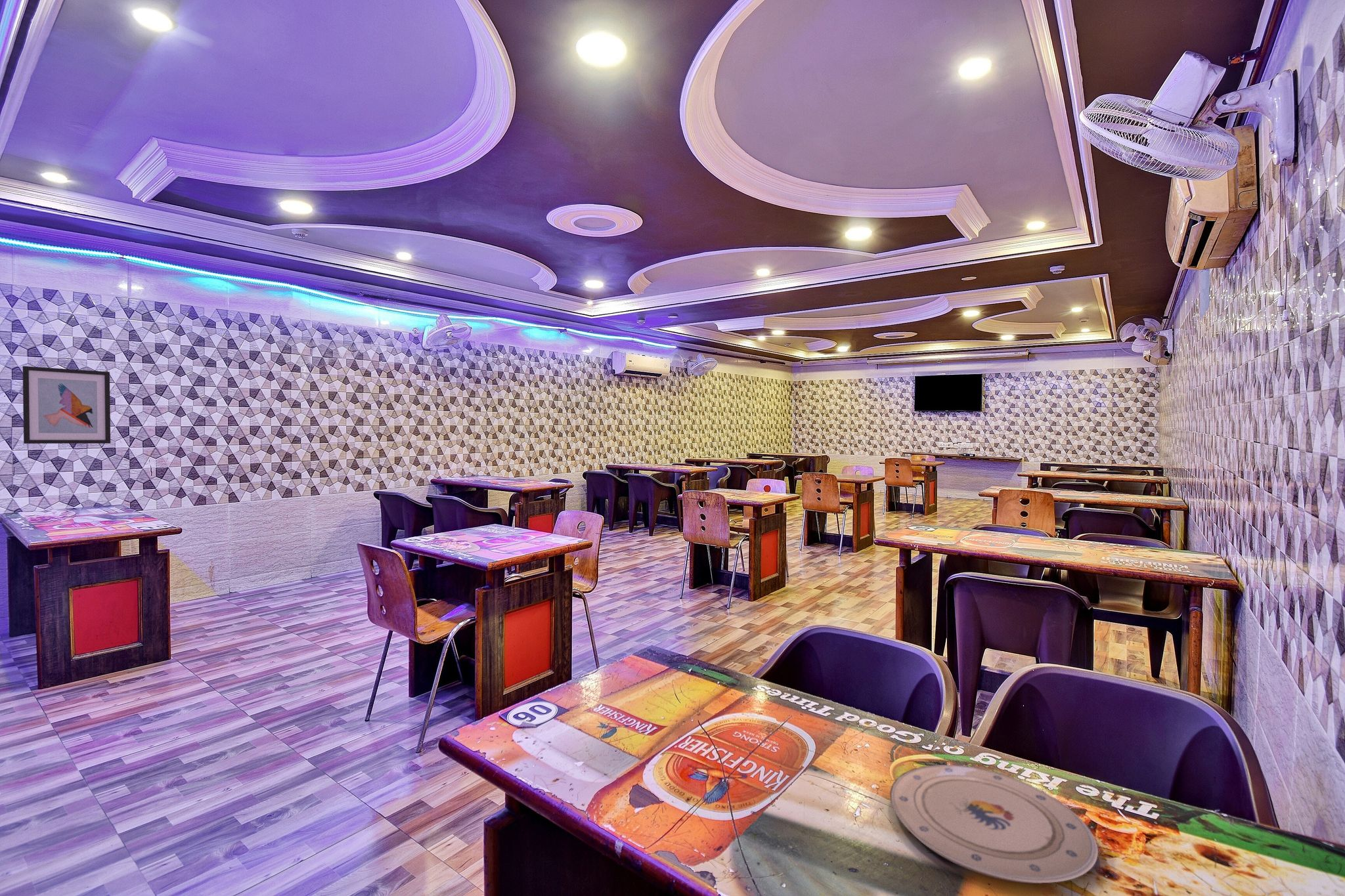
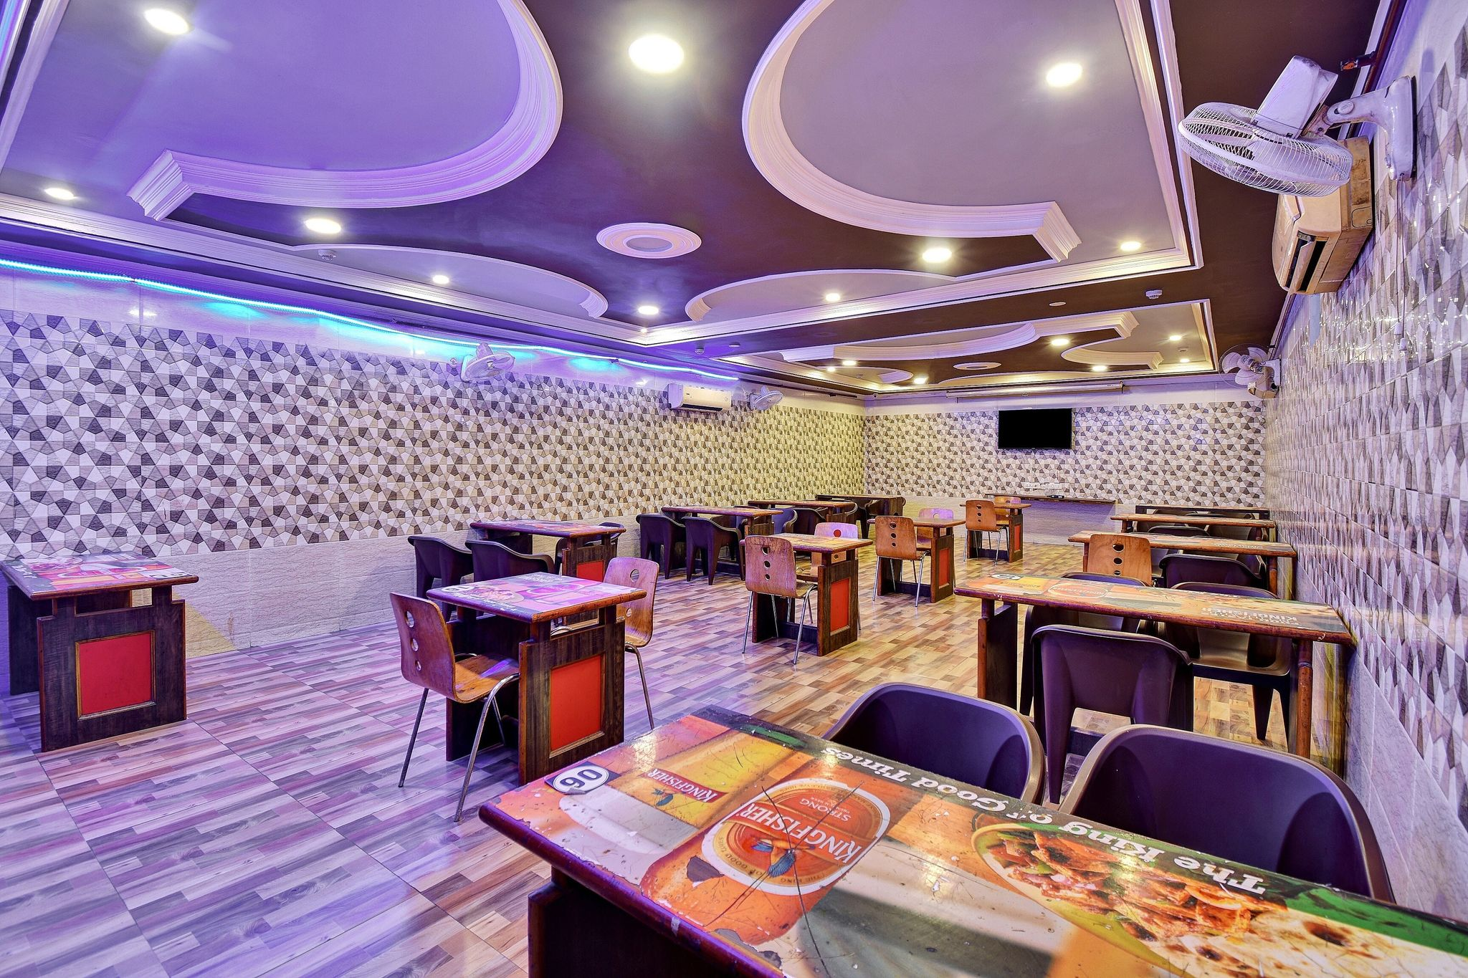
- plate [889,764,1099,884]
- wall art [22,366,111,444]
